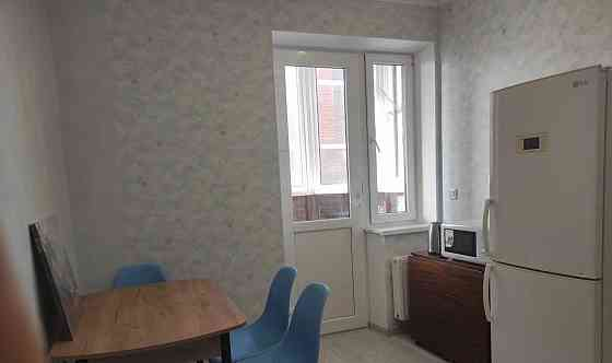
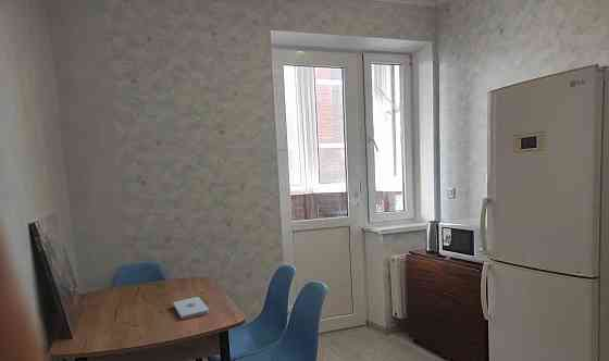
+ notepad [172,296,210,321]
